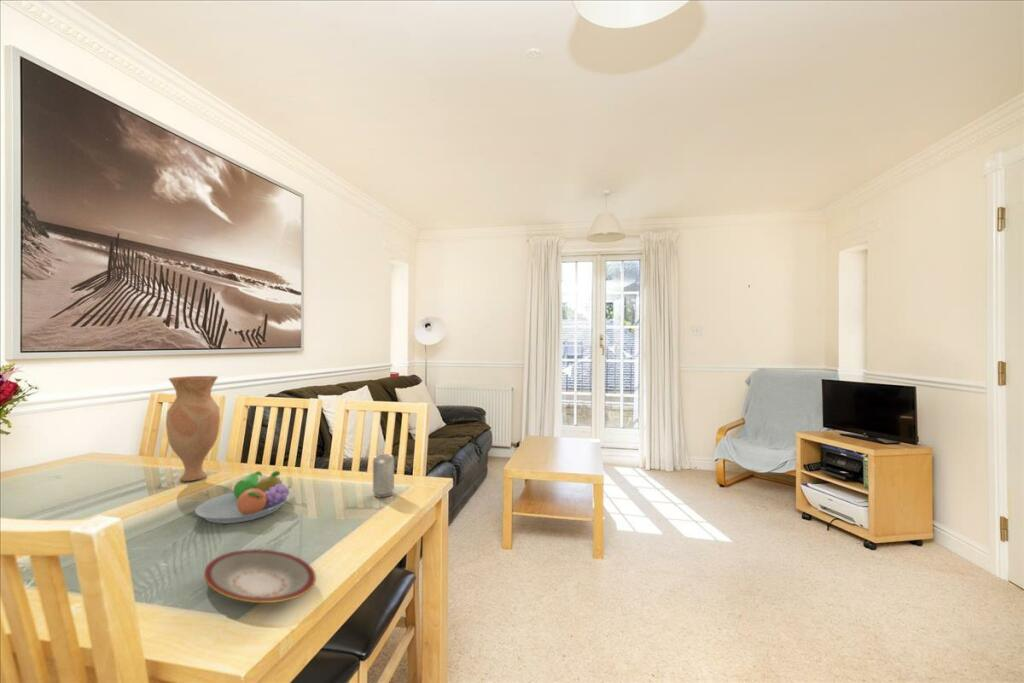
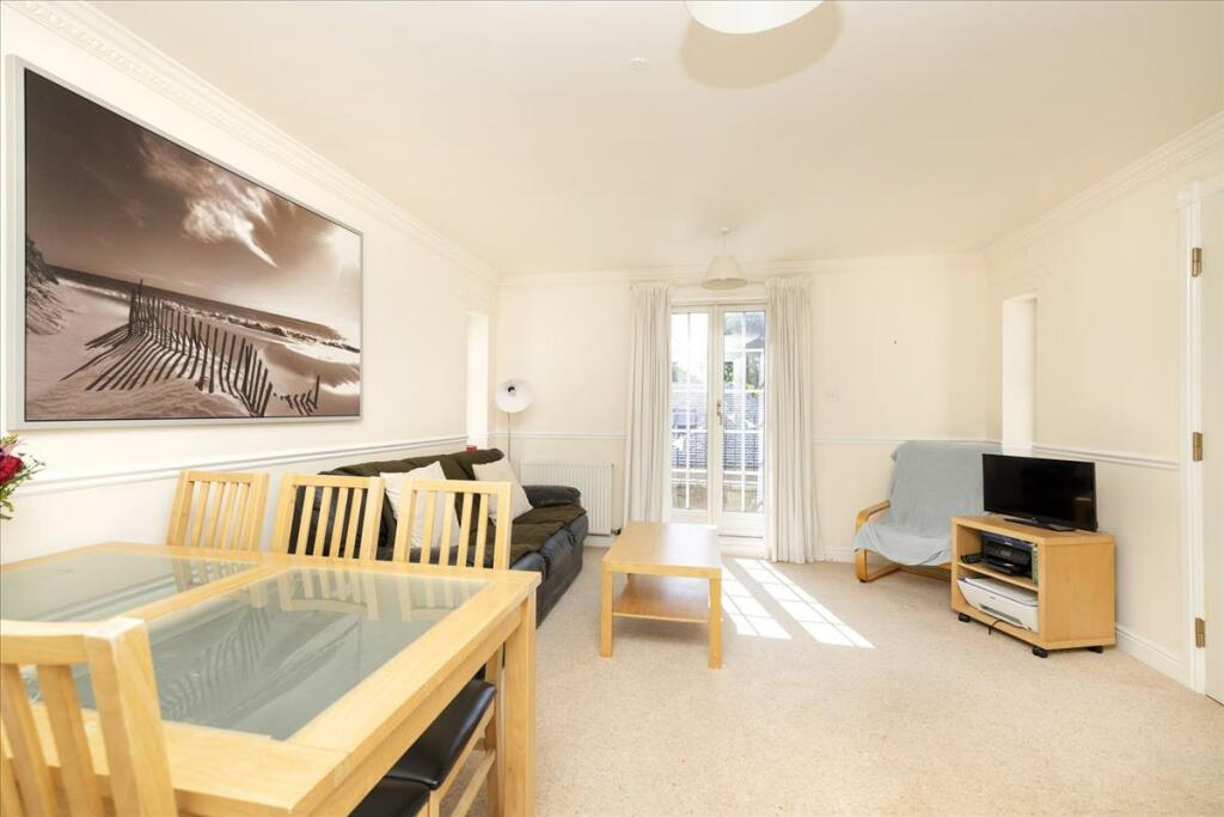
- vase [165,375,221,482]
- fruit bowl [194,470,292,524]
- beverage can [372,453,395,498]
- plate [203,548,317,604]
